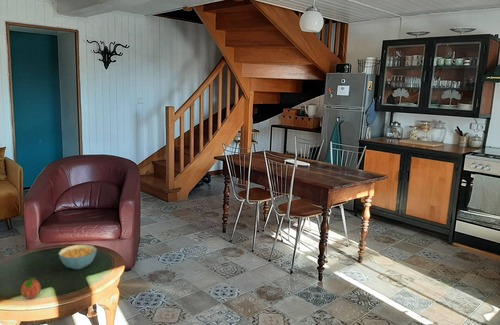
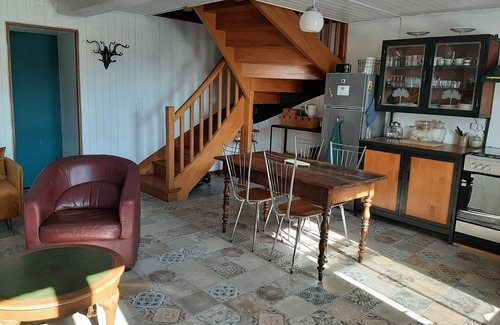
- fruit [20,277,42,300]
- cereal bowl [57,244,98,270]
